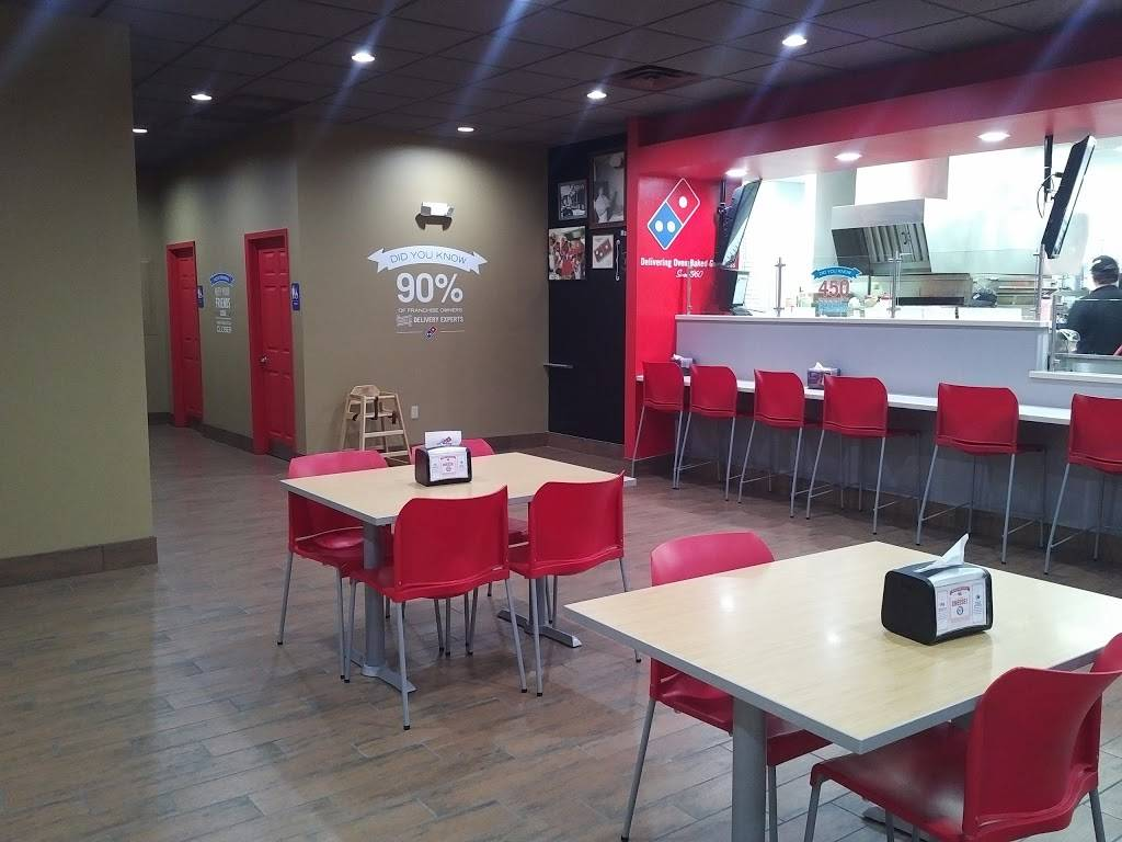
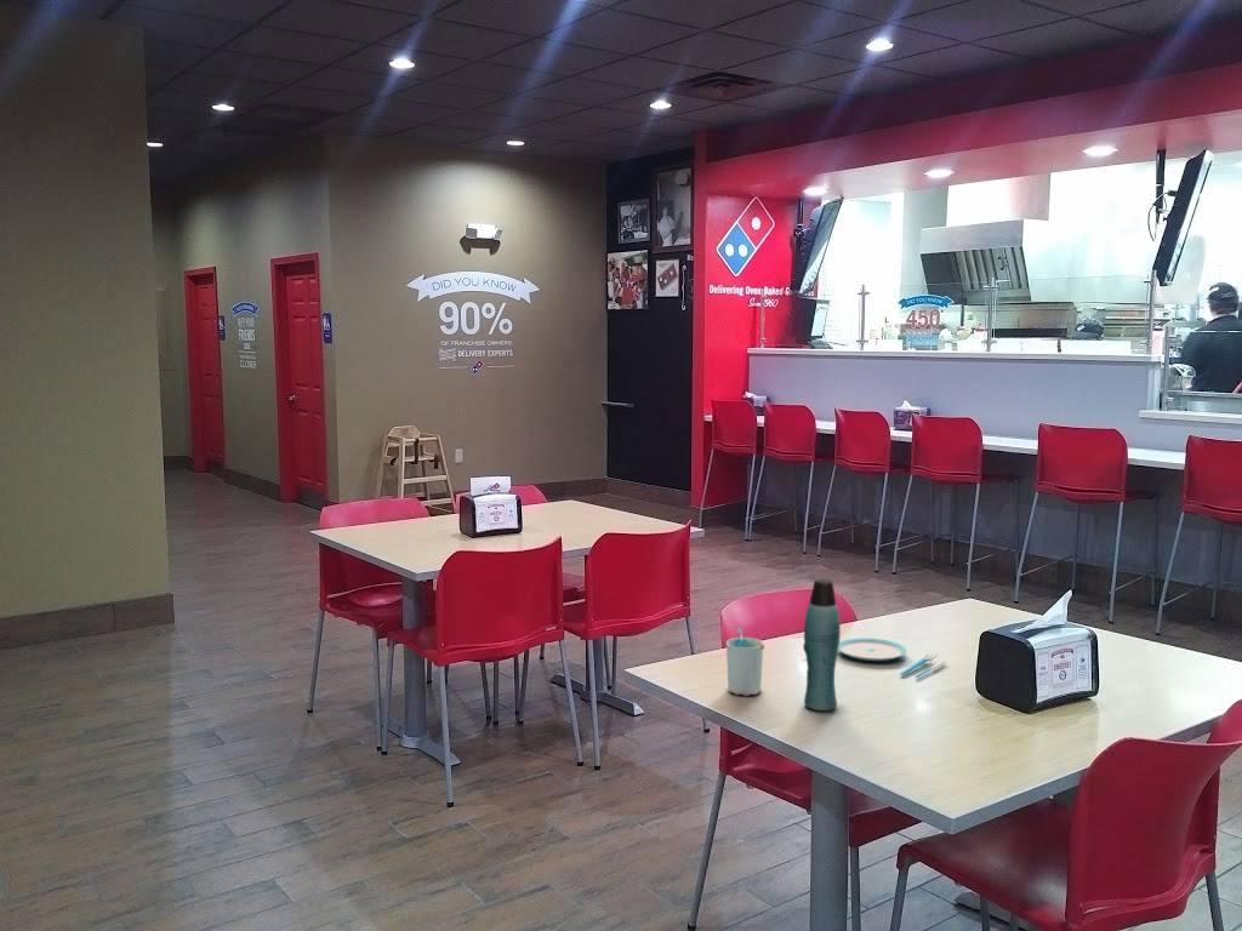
+ plate [838,636,947,679]
+ cup [725,628,765,697]
+ bottle [802,577,842,712]
